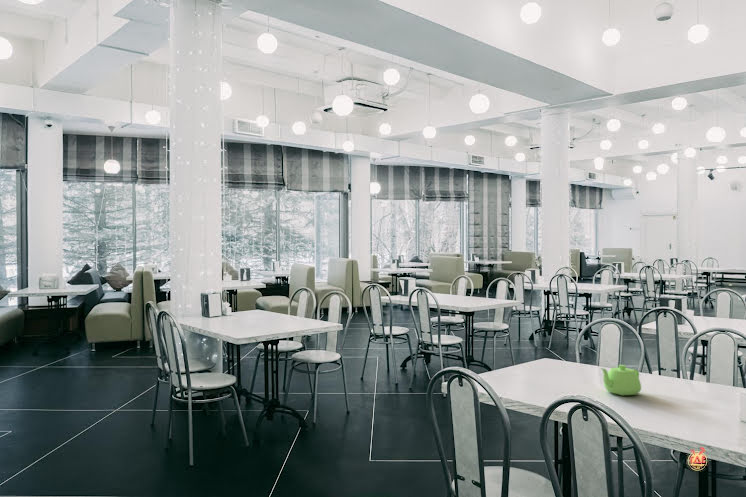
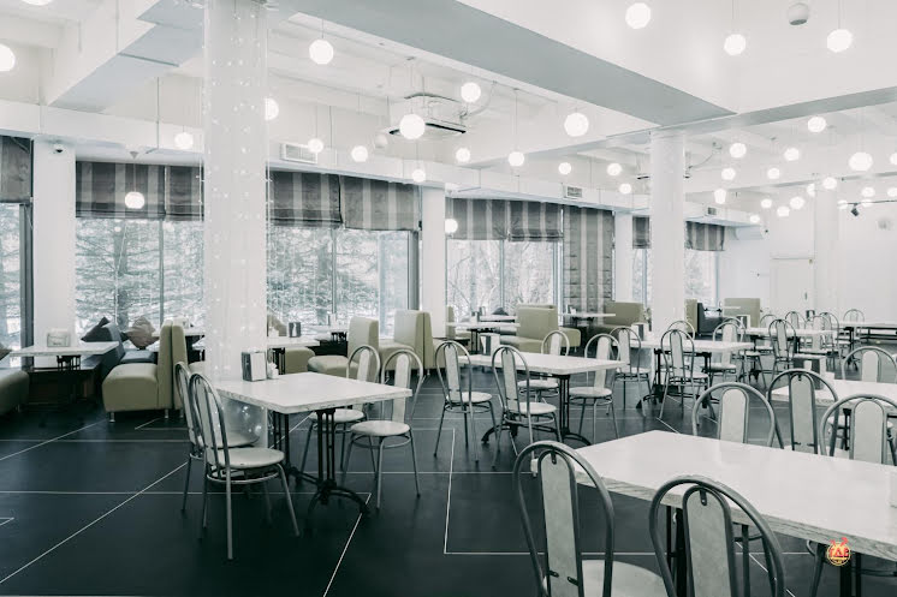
- teapot [600,364,642,397]
